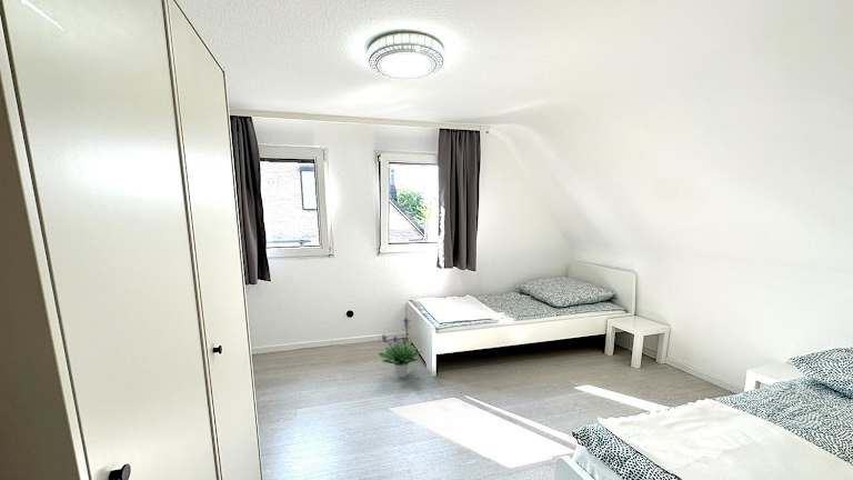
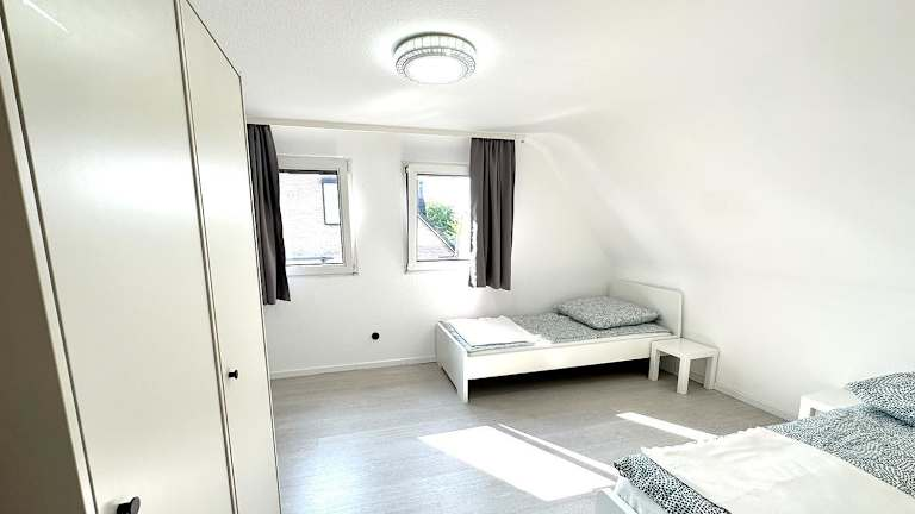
- potted plant [378,316,423,379]
